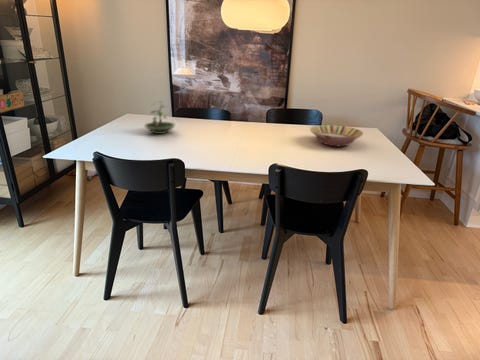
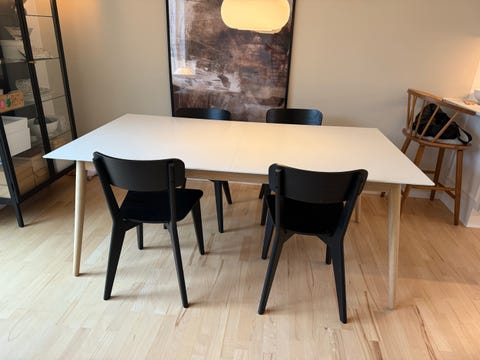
- terrarium [143,100,176,135]
- serving bowl [309,124,364,147]
